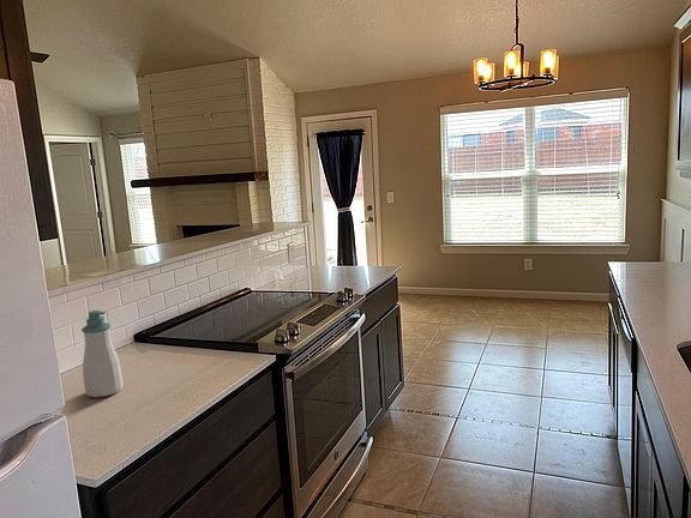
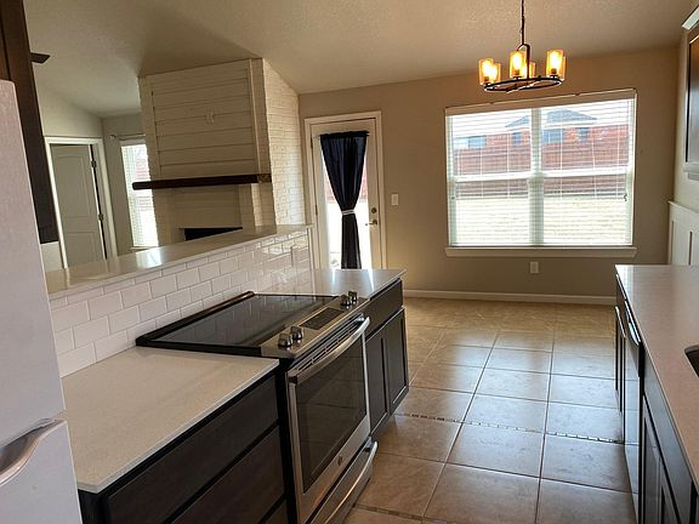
- soap bottle [80,309,125,398]
